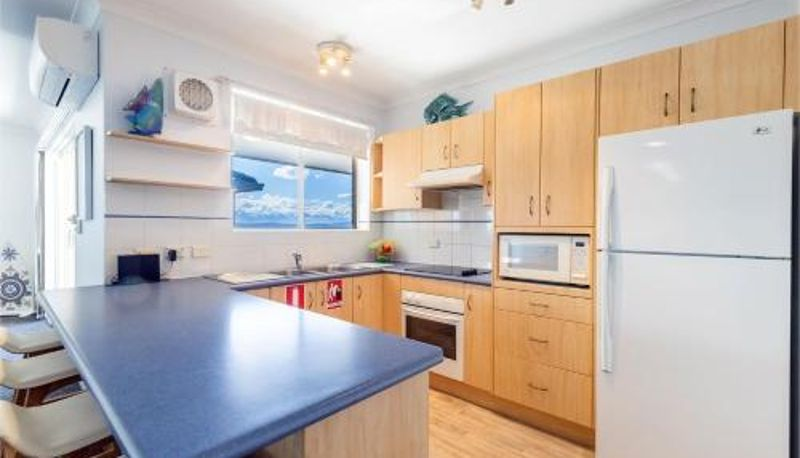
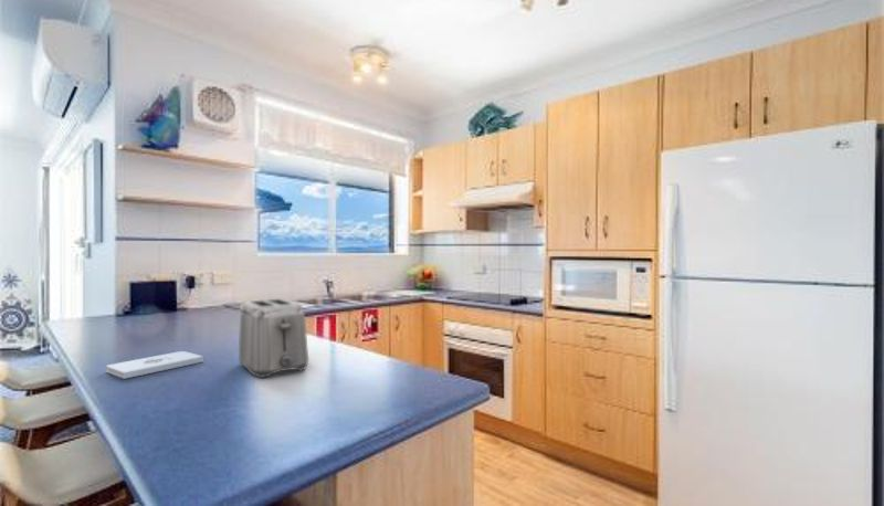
+ notepad [105,350,204,380]
+ toaster [238,297,309,379]
